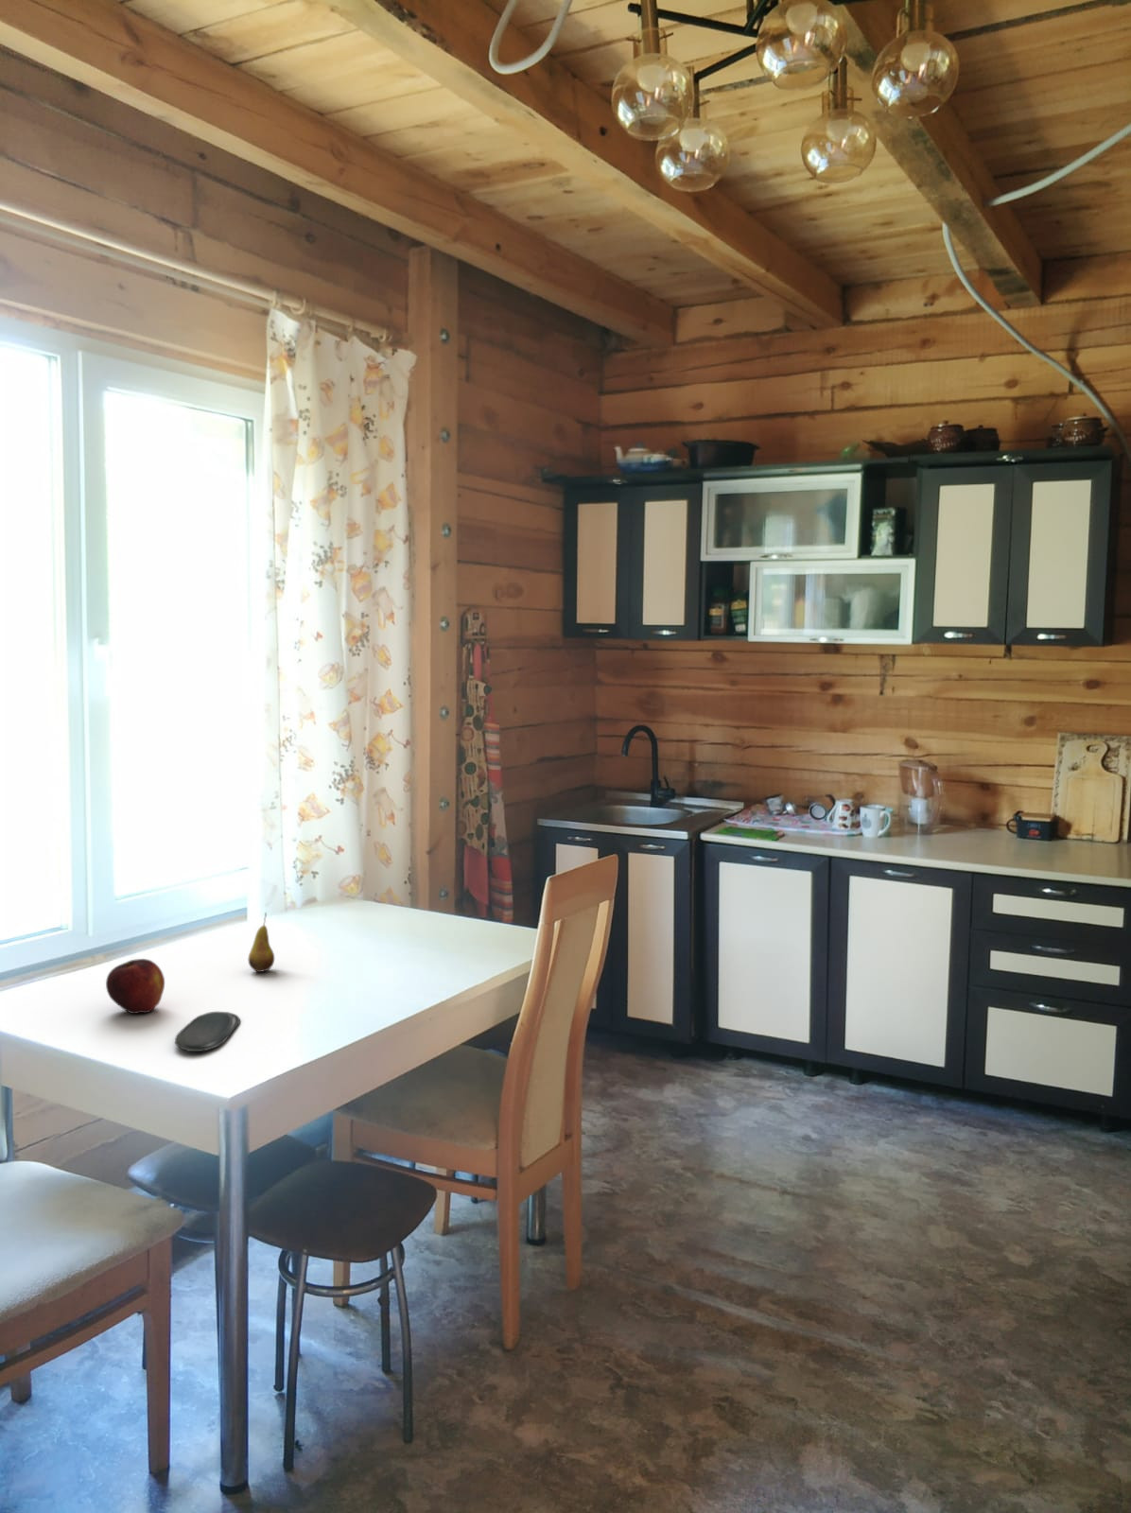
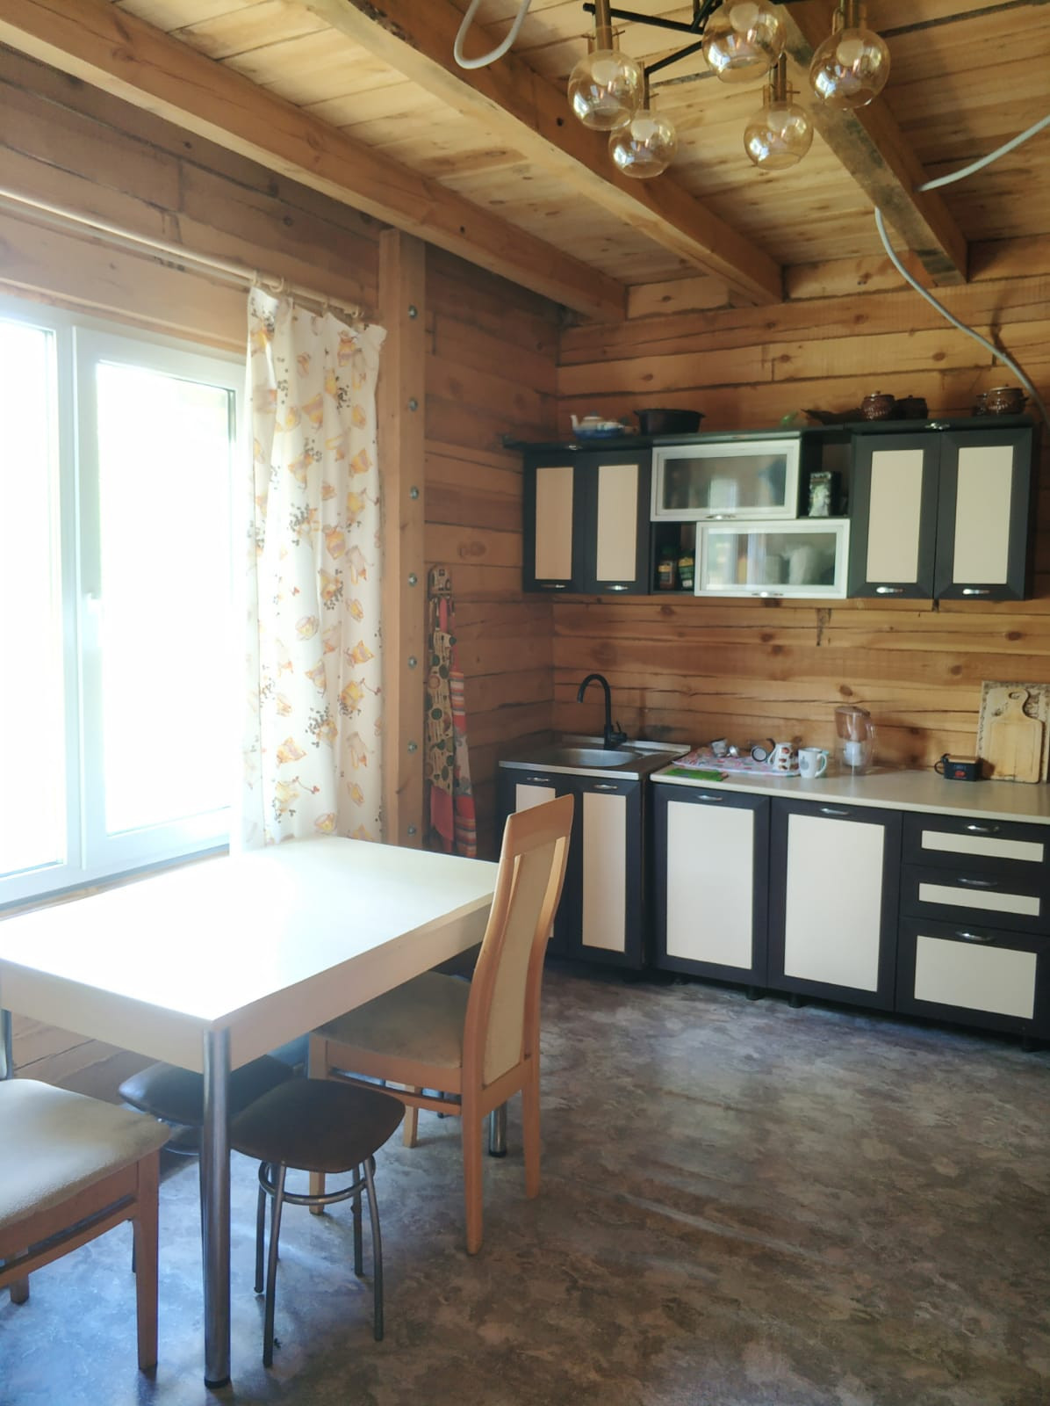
- oval tray [173,1011,241,1052]
- fruit [105,958,165,1014]
- fruit [247,912,276,973]
